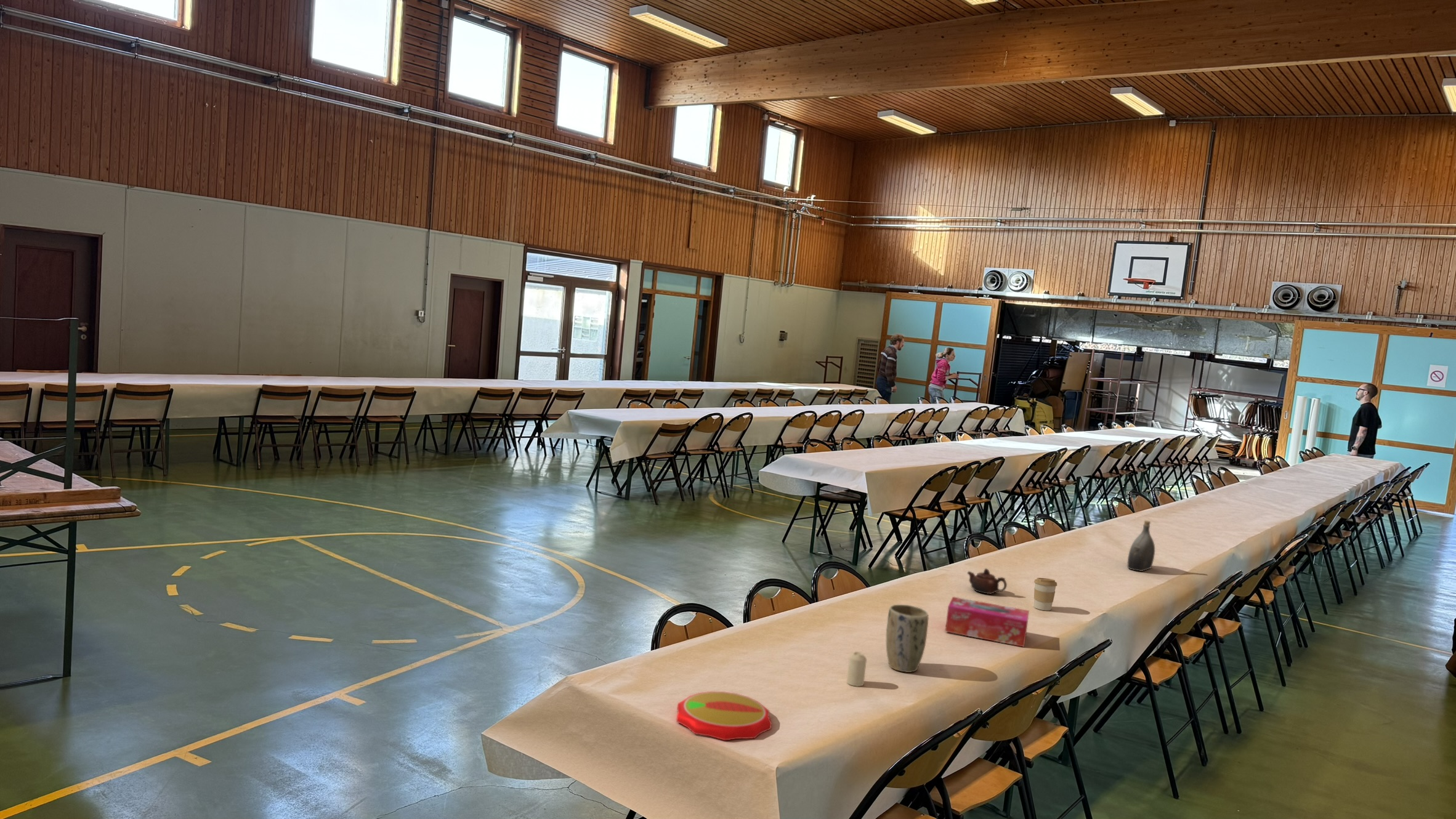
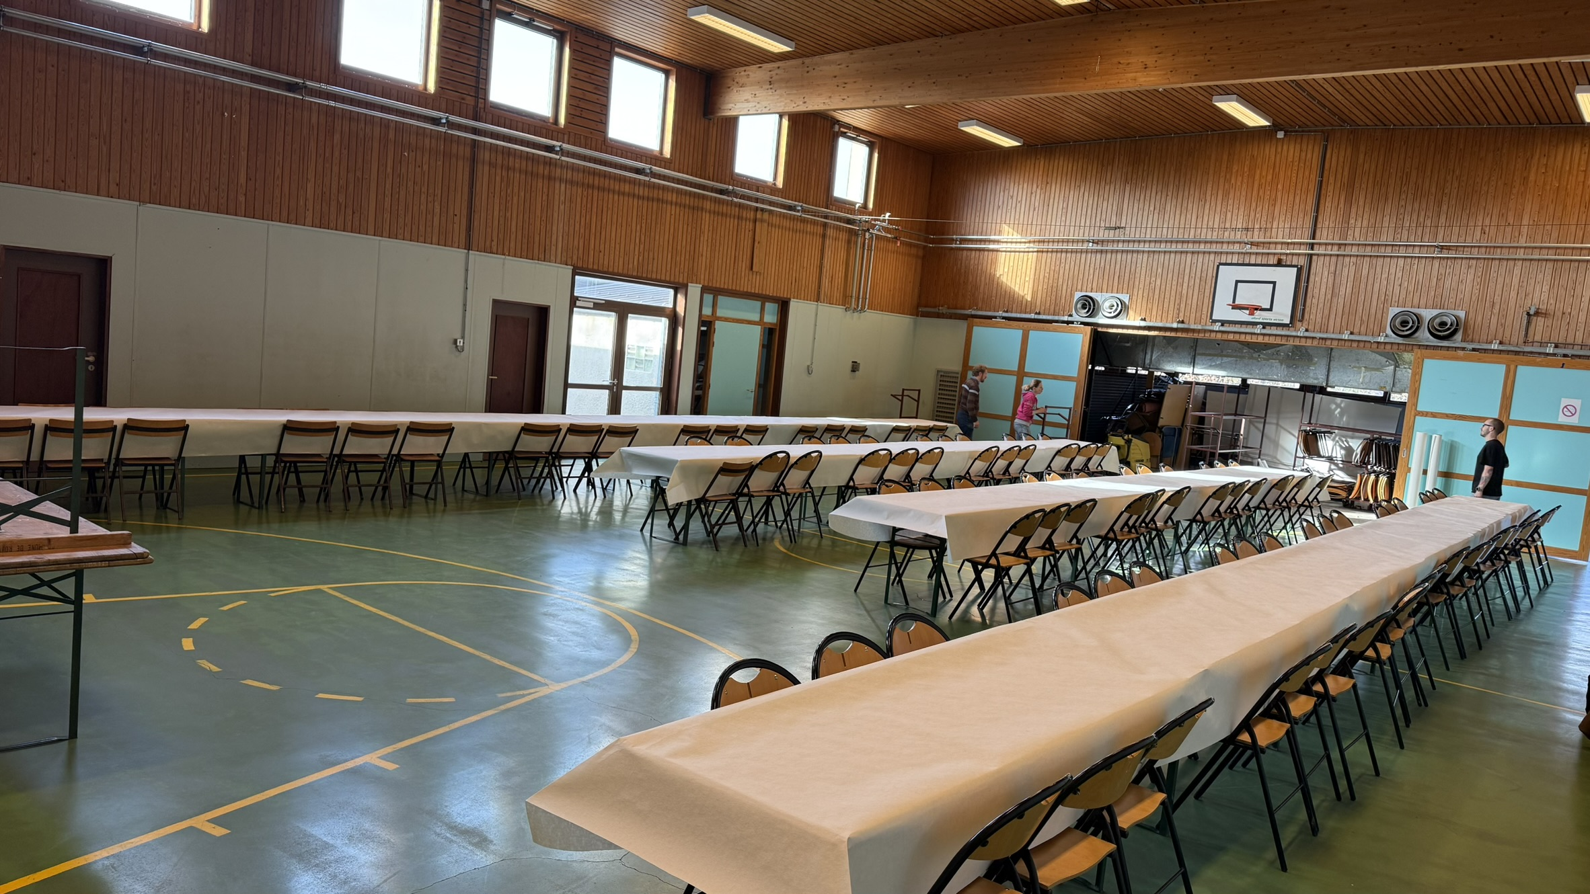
- tissue box [945,596,1030,648]
- water jug [1126,520,1155,572]
- plant pot [886,604,929,673]
- coffee cup [1033,577,1058,611]
- candle [846,652,867,687]
- teapot [966,568,1008,595]
- plate [676,691,772,741]
